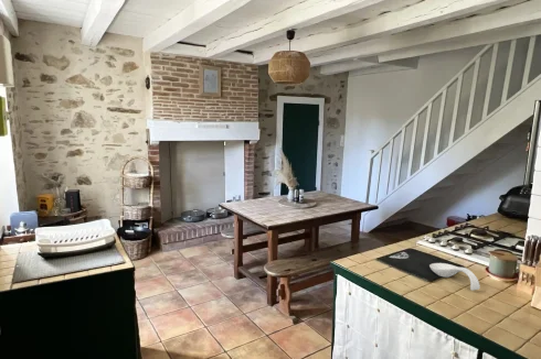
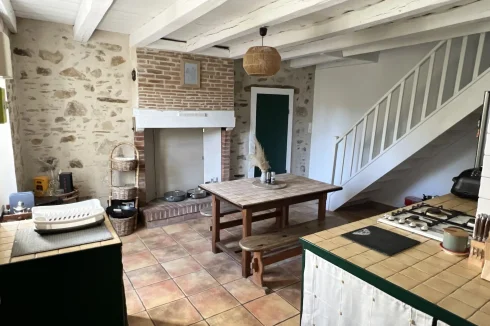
- spoon rest [428,262,481,292]
